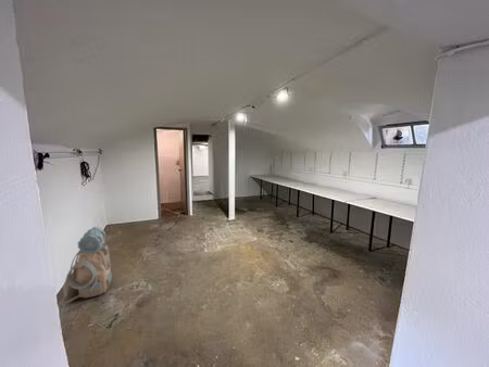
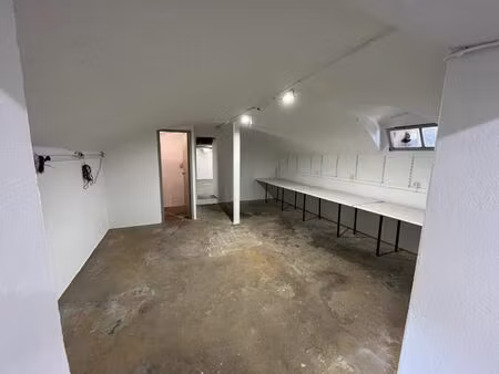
- backpack [59,226,113,306]
